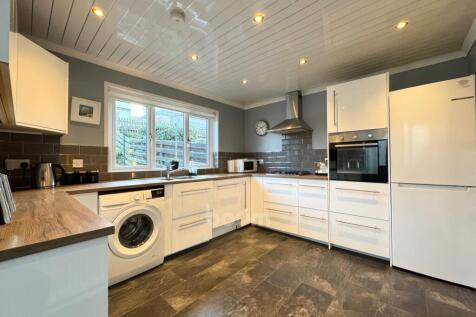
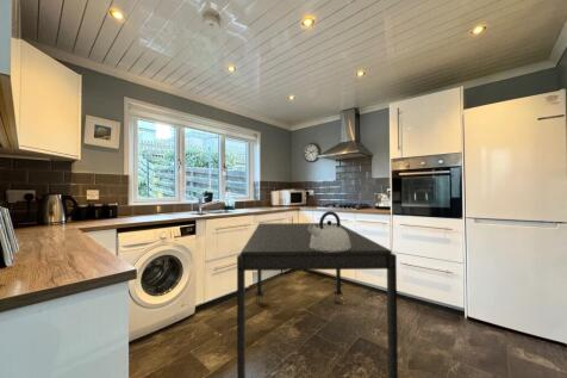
+ kettle [309,210,350,252]
+ dining table [236,222,399,378]
